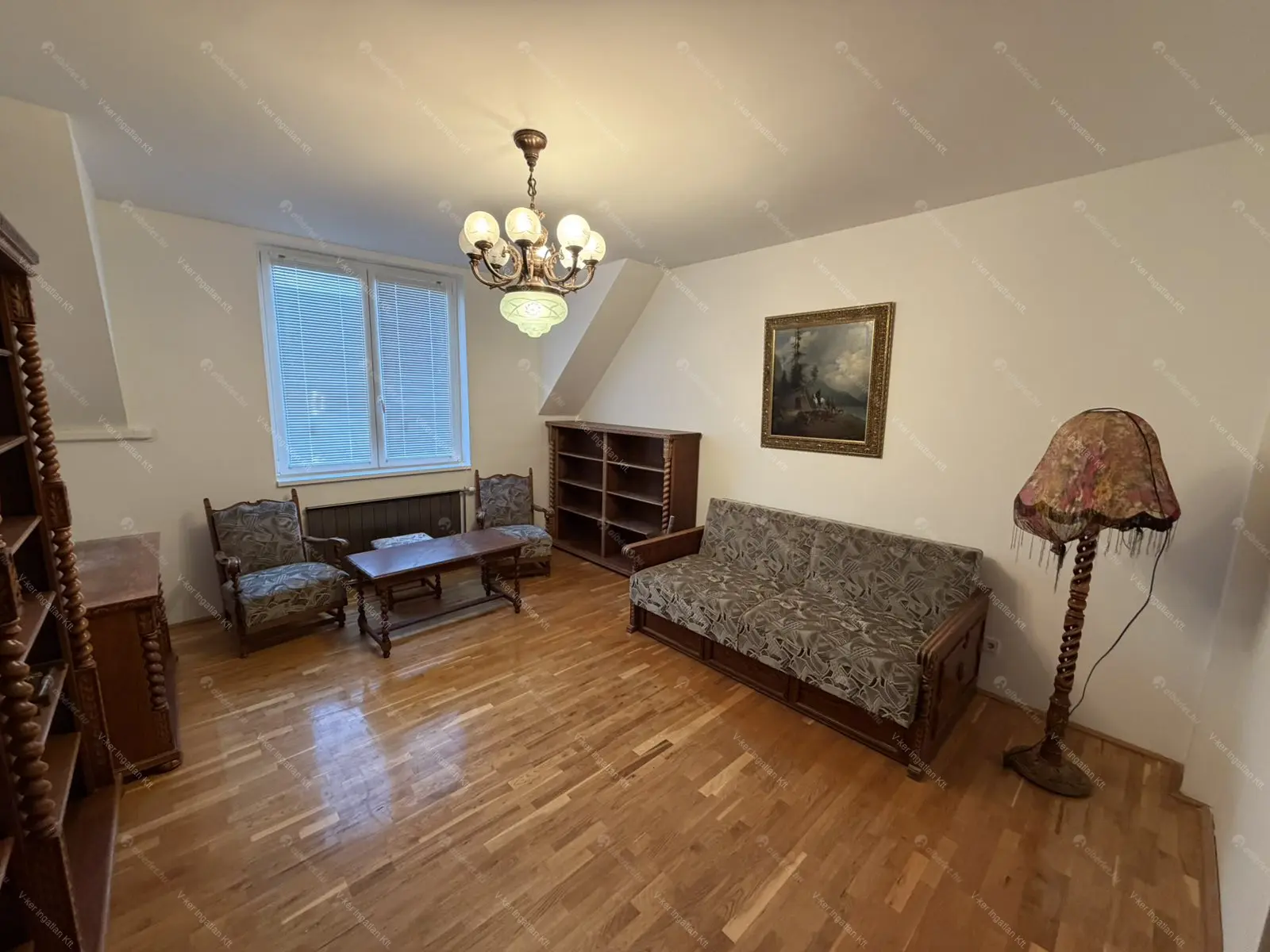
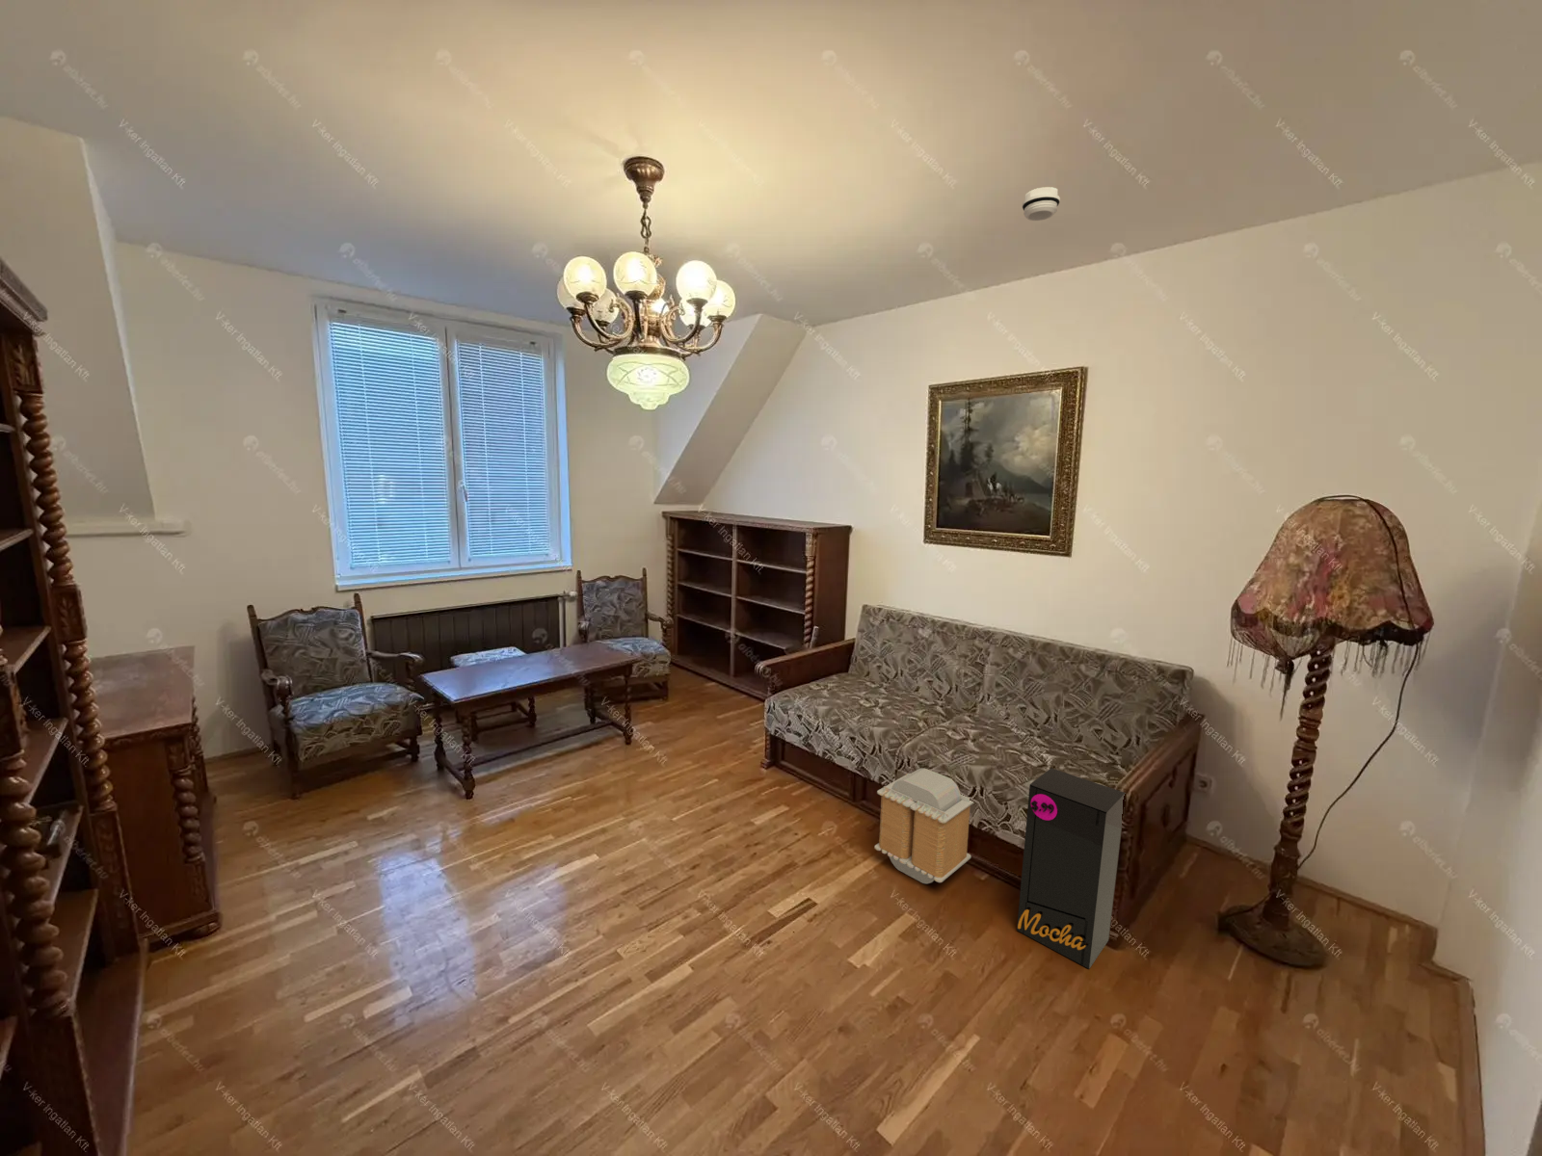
+ air purifier [874,767,974,884]
+ smoke detector [1021,186,1061,221]
+ speaker [1016,766,1127,970]
